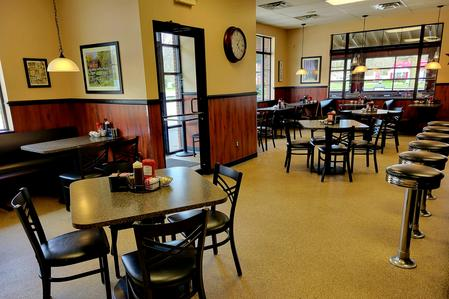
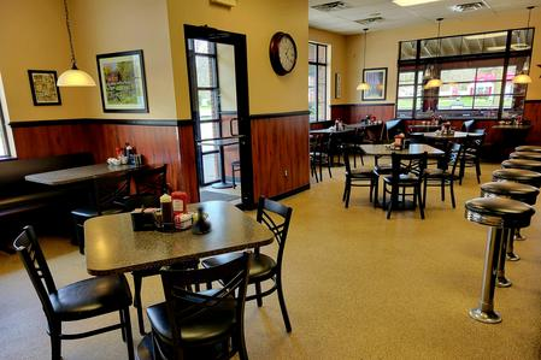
+ tequila bottle [190,206,213,236]
